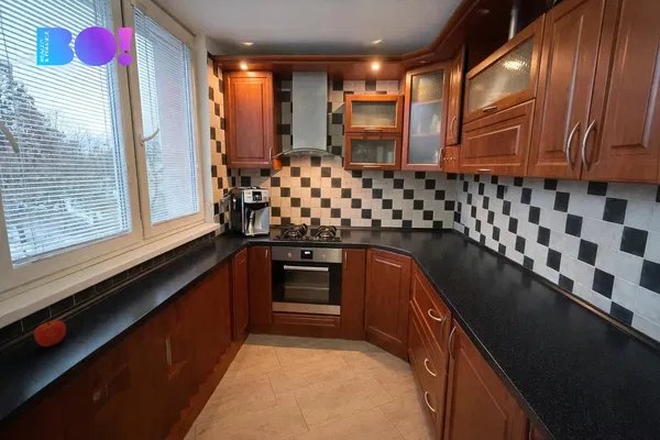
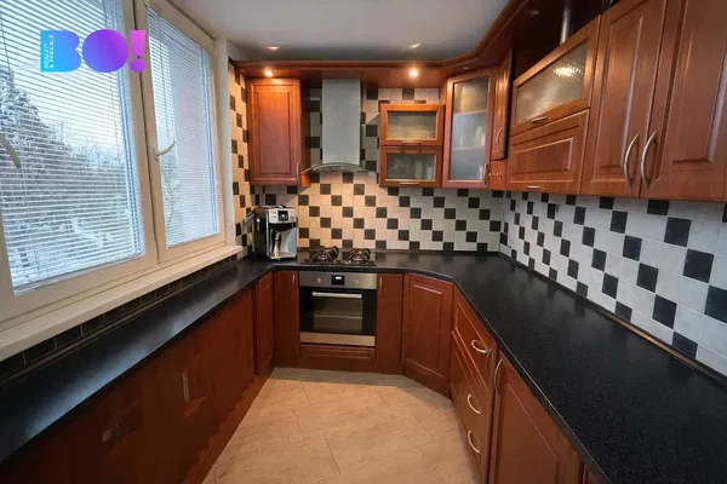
- fruit [33,319,67,348]
